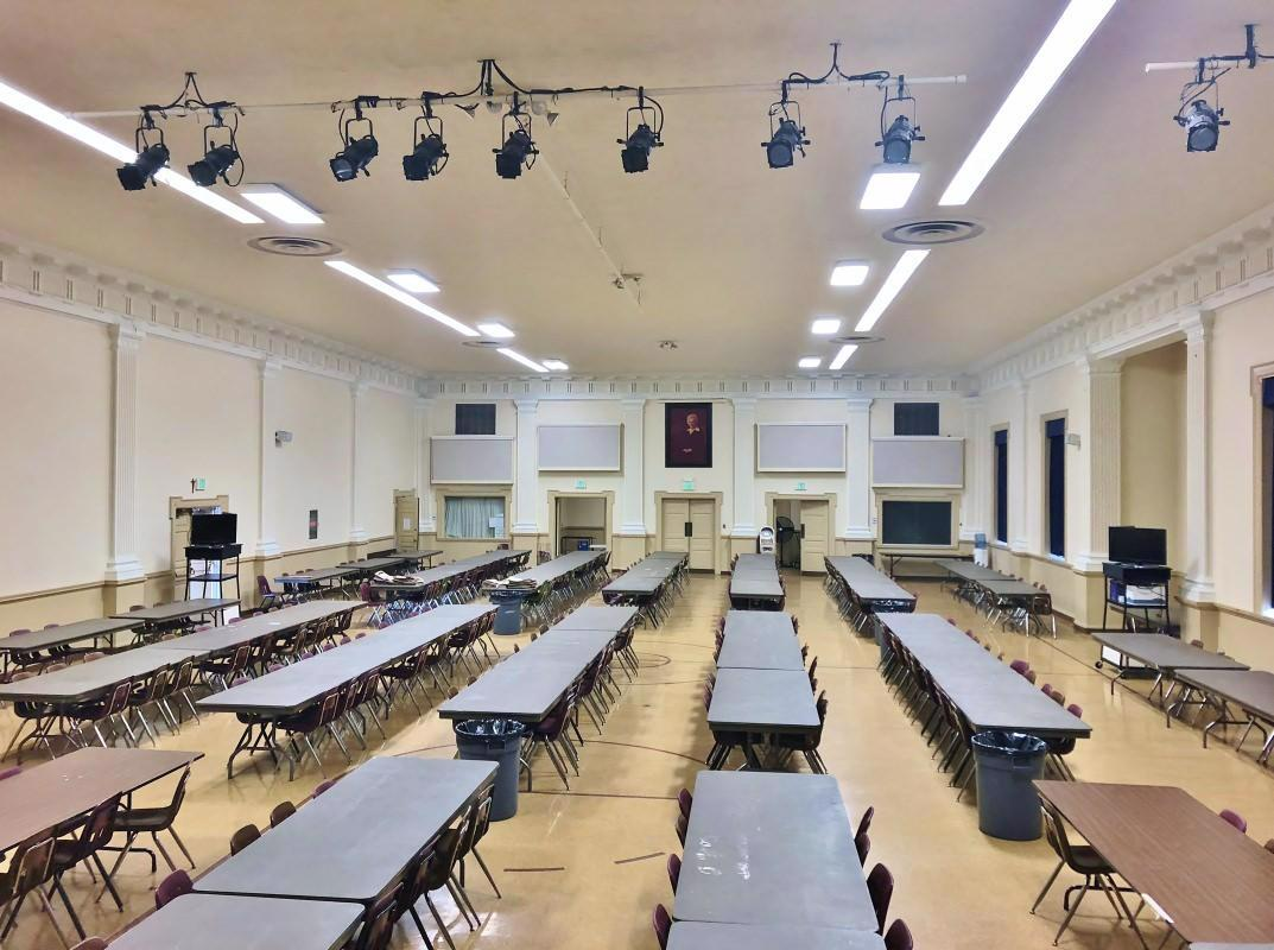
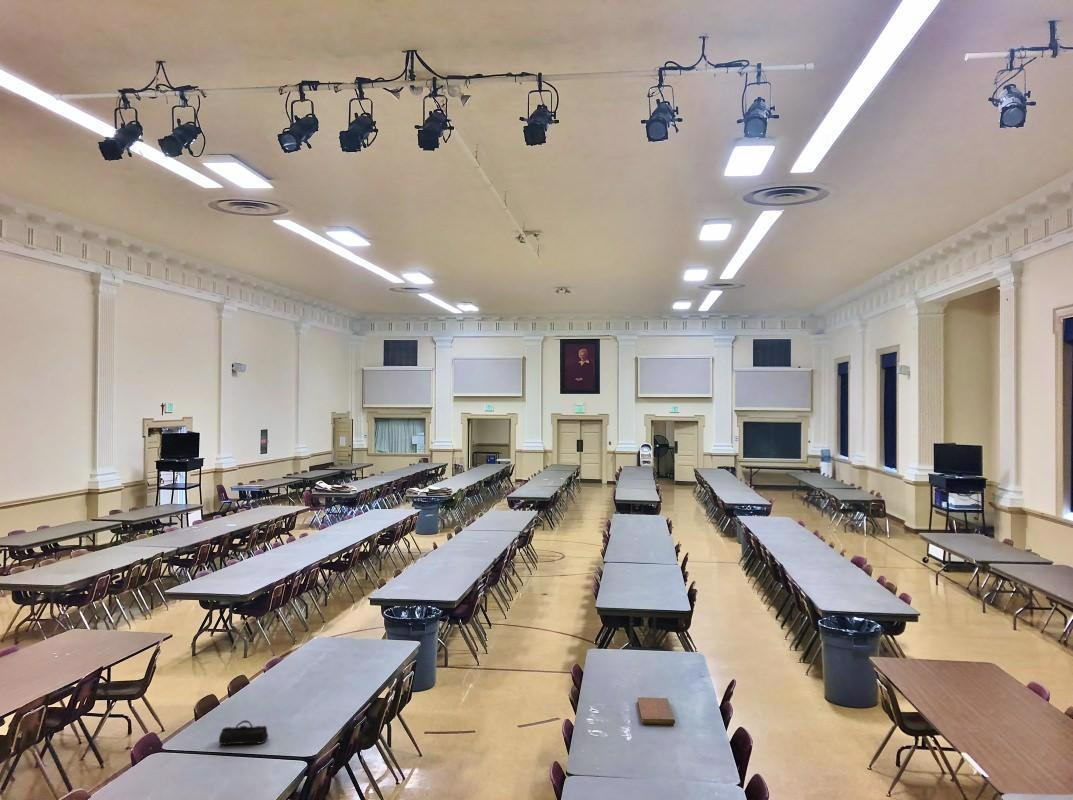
+ notebook [636,696,676,726]
+ pencil case [218,719,269,746]
